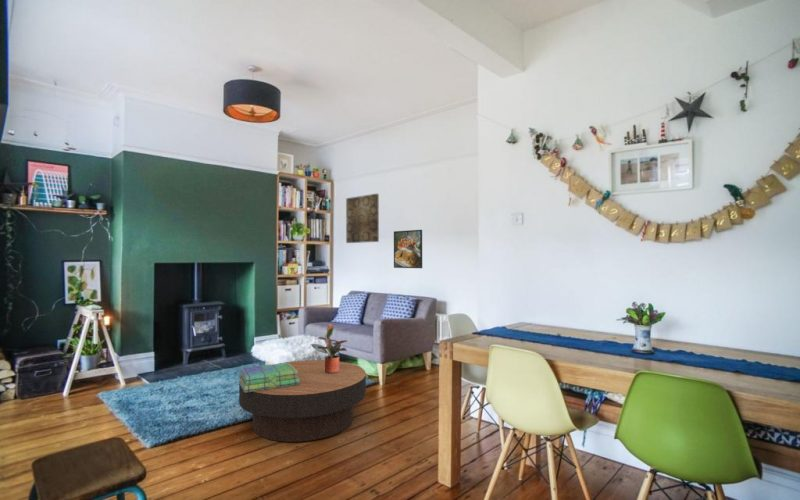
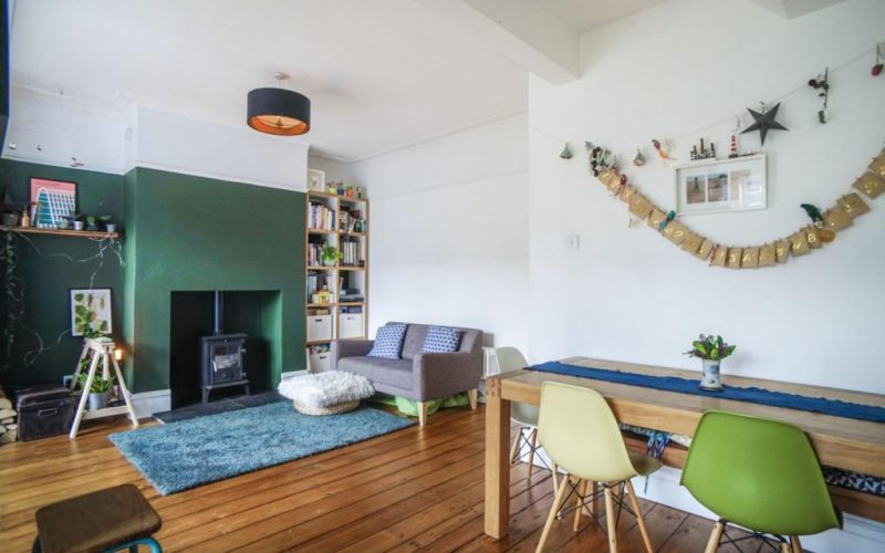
- coffee table [238,359,367,443]
- wall art [345,193,380,244]
- stack of books [237,362,299,392]
- potted plant [310,323,348,373]
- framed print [393,229,423,269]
